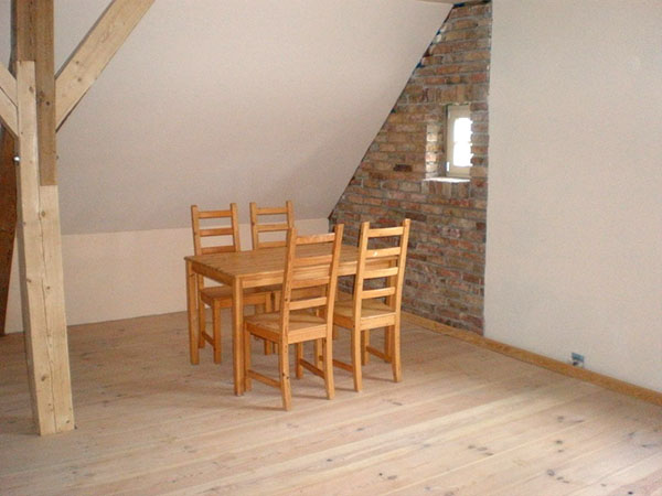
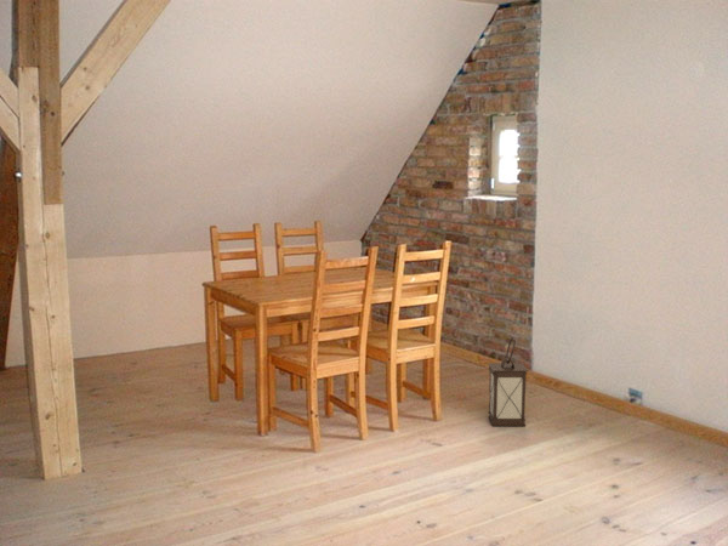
+ lantern [487,336,529,427]
